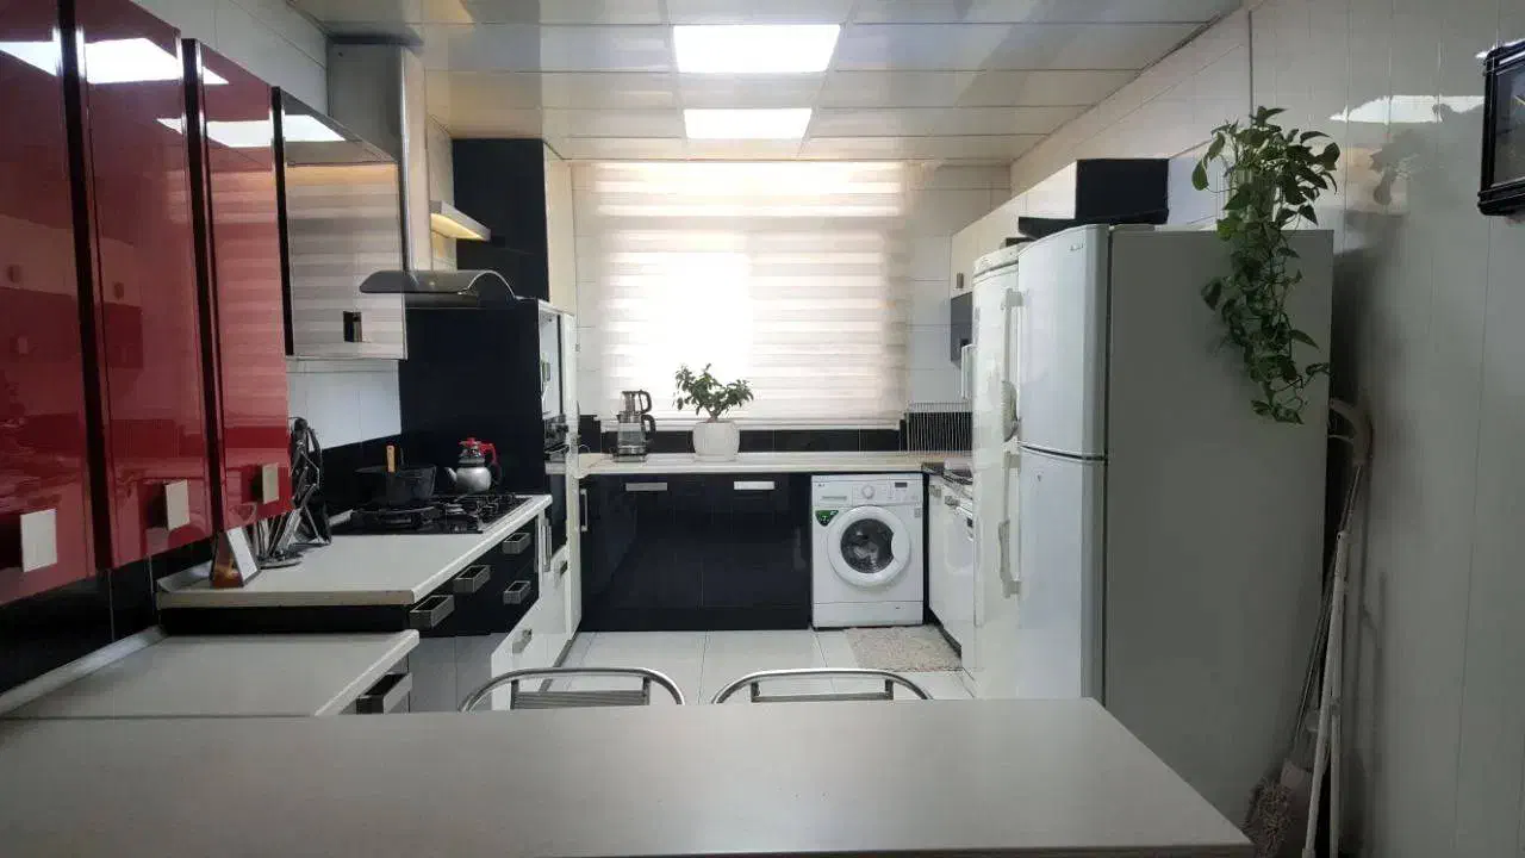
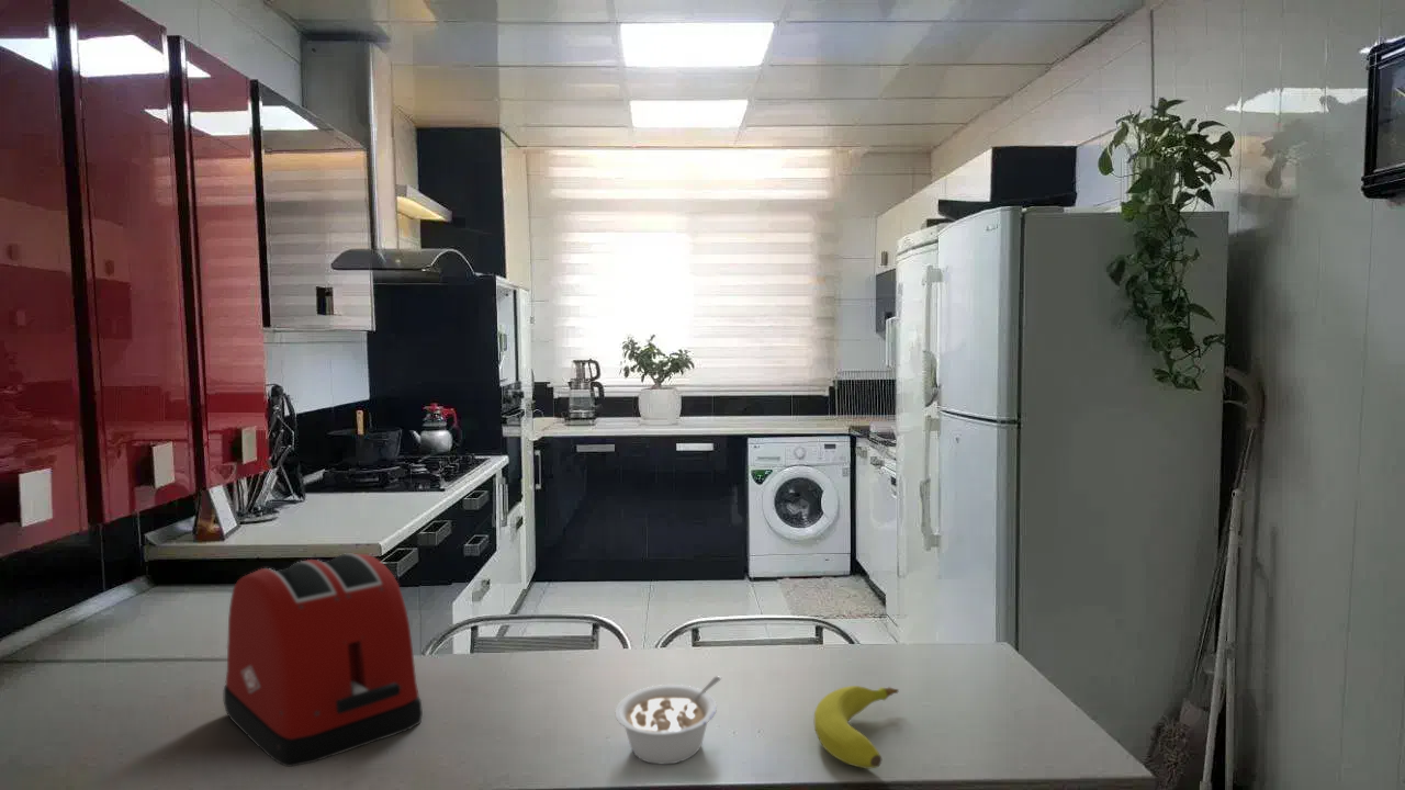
+ legume [614,675,722,765]
+ toaster [223,552,424,768]
+ fruit [813,685,900,769]
